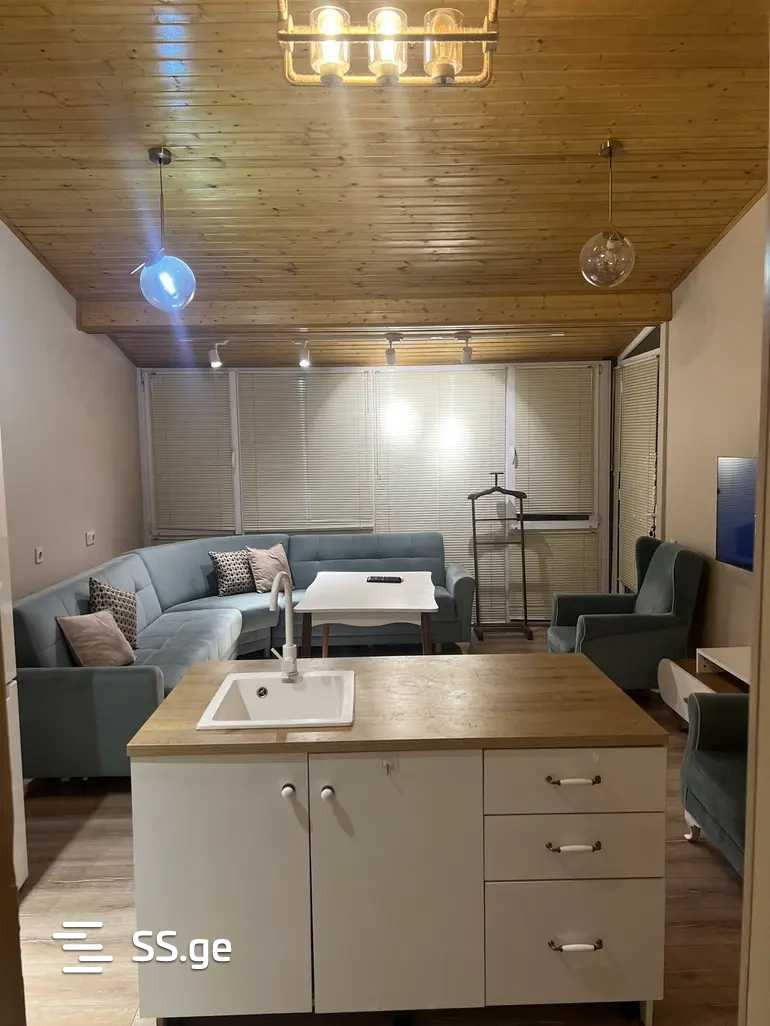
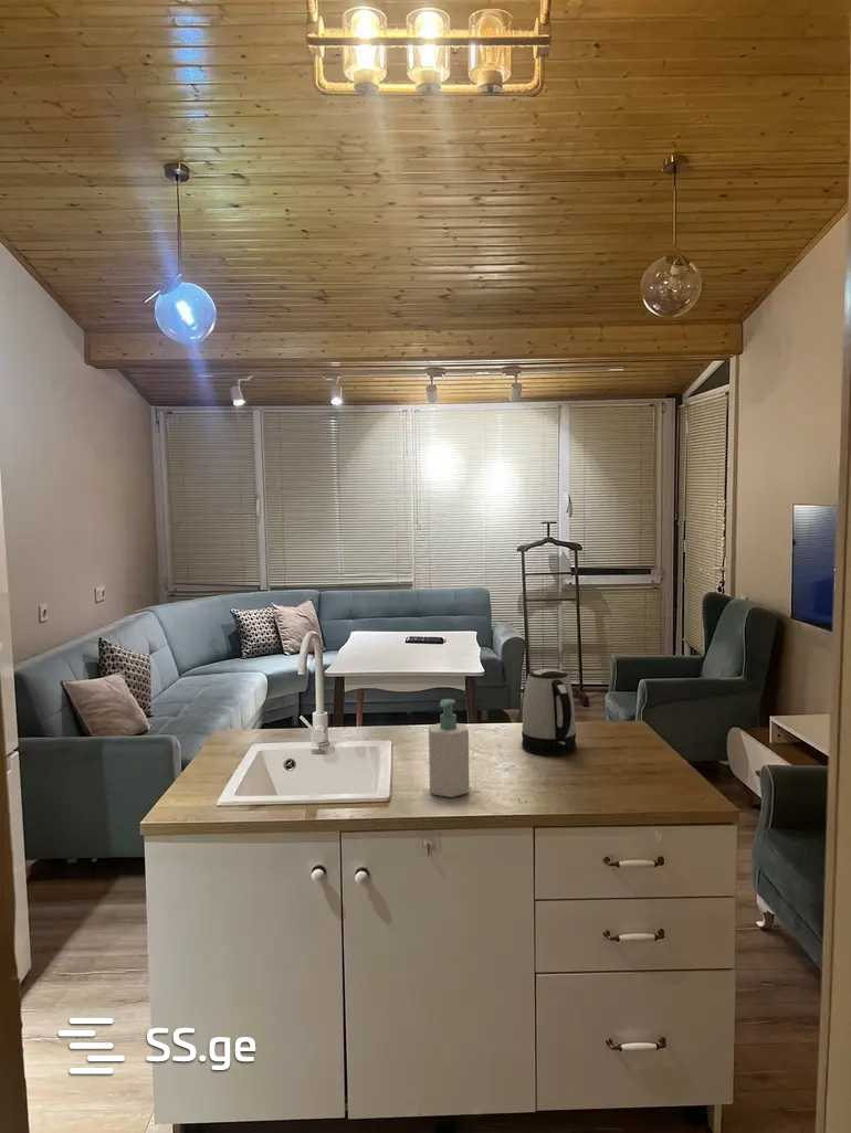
+ kettle [521,668,577,755]
+ soap bottle [428,698,471,798]
